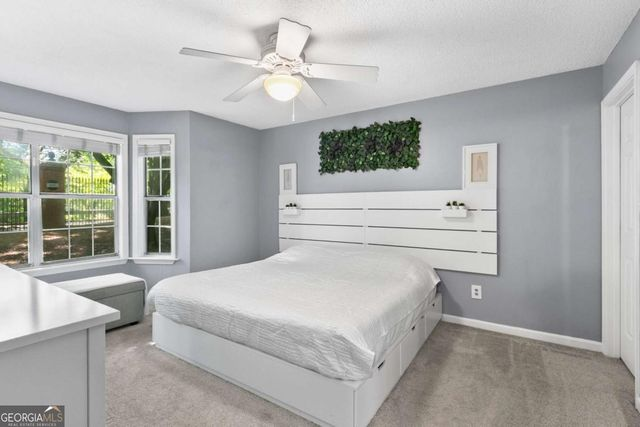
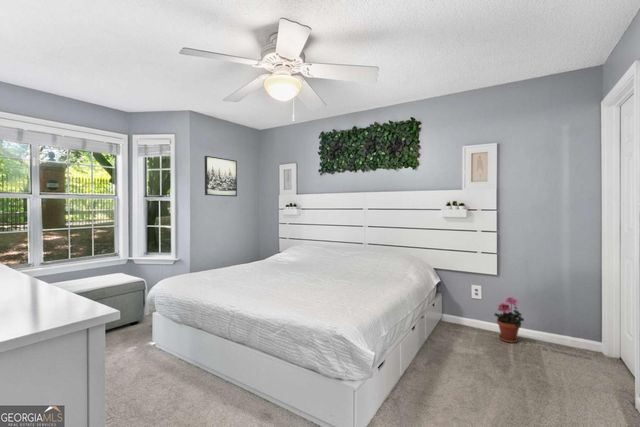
+ wall art [204,155,238,197]
+ potted plant [493,296,525,344]
